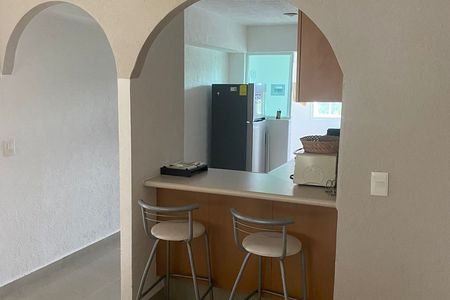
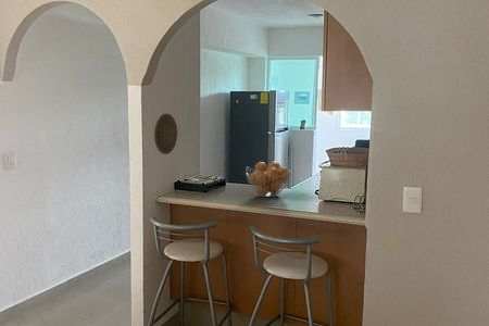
+ decorative plate [153,112,178,155]
+ fruit basket [244,161,292,198]
